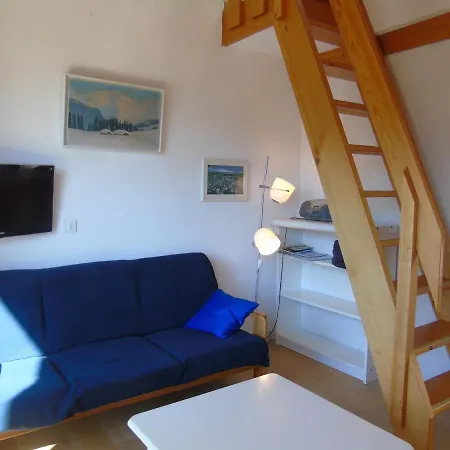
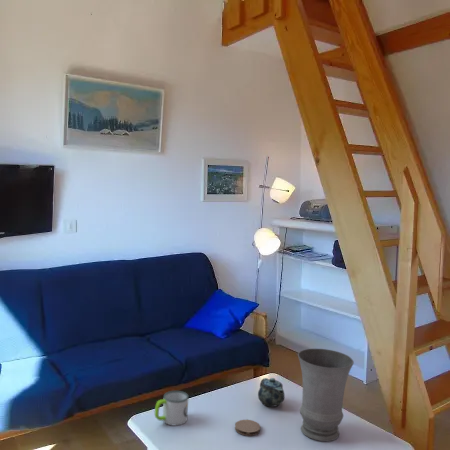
+ chinaware [257,377,286,408]
+ mug [154,390,189,426]
+ vase [297,348,355,442]
+ coaster [234,419,261,437]
